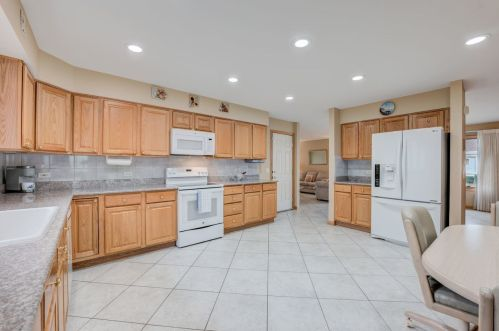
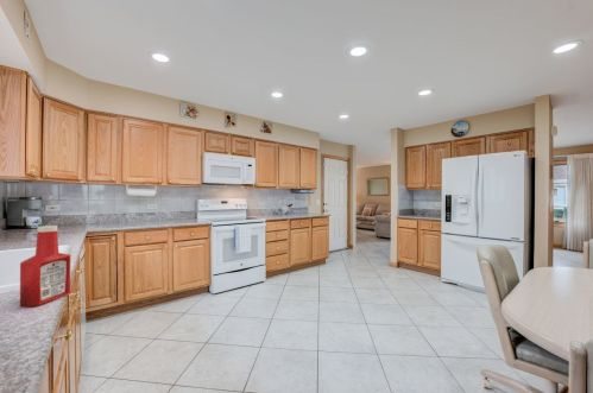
+ soap bottle [19,224,71,309]
